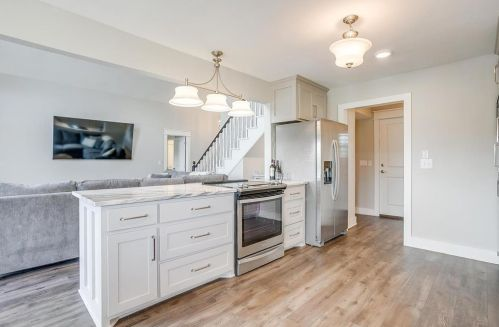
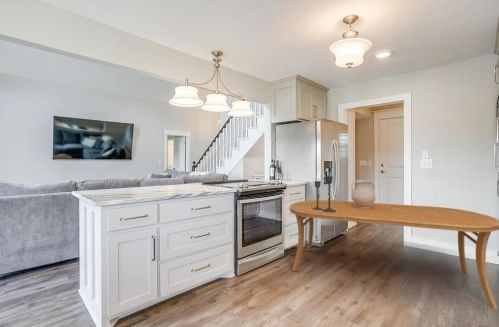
+ vase [350,179,377,208]
+ candlestick [312,175,337,212]
+ dining table [289,199,499,310]
